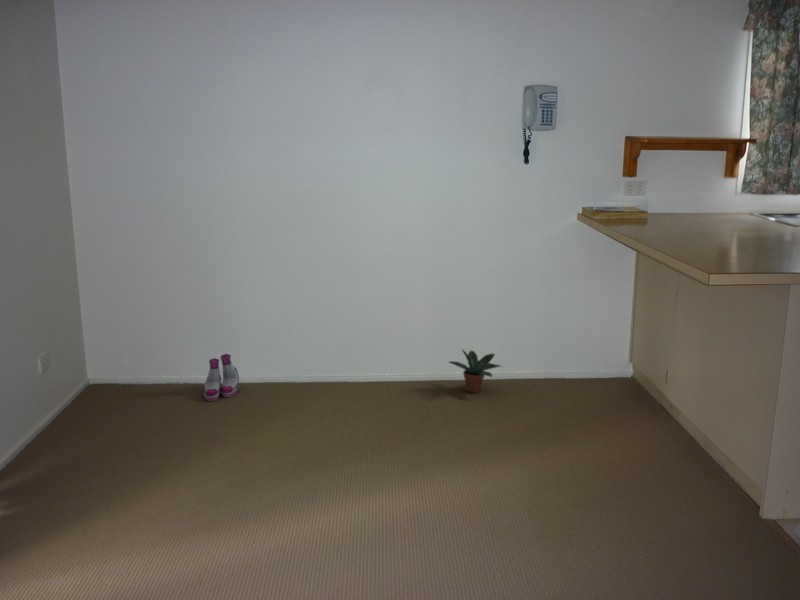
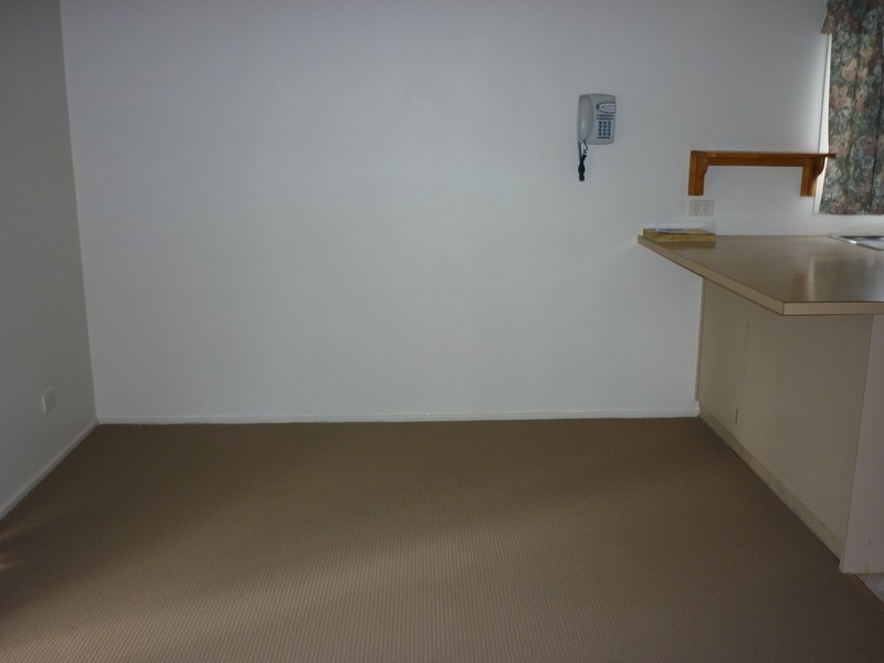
- boots [202,353,240,402]
- potted plant [447,348,502,394]
